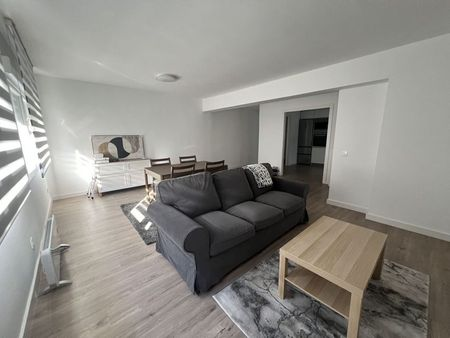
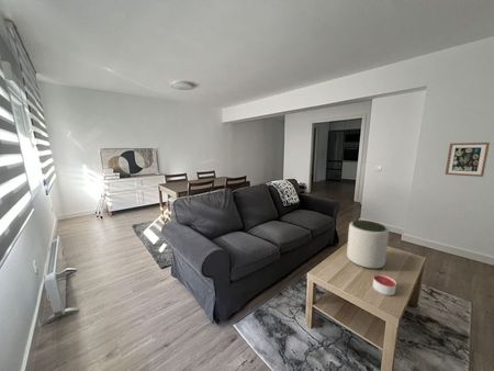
+ plant pot [346,220,390,269]
+ wall art [445,142,491,178]
+ candle [372,274,397,296]
